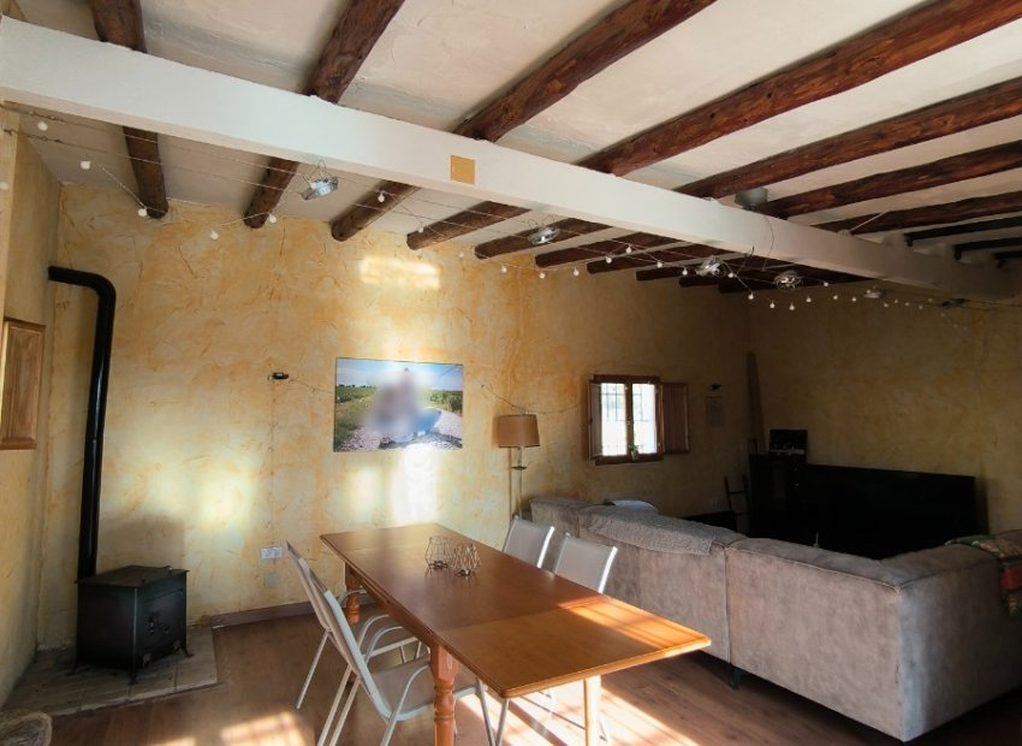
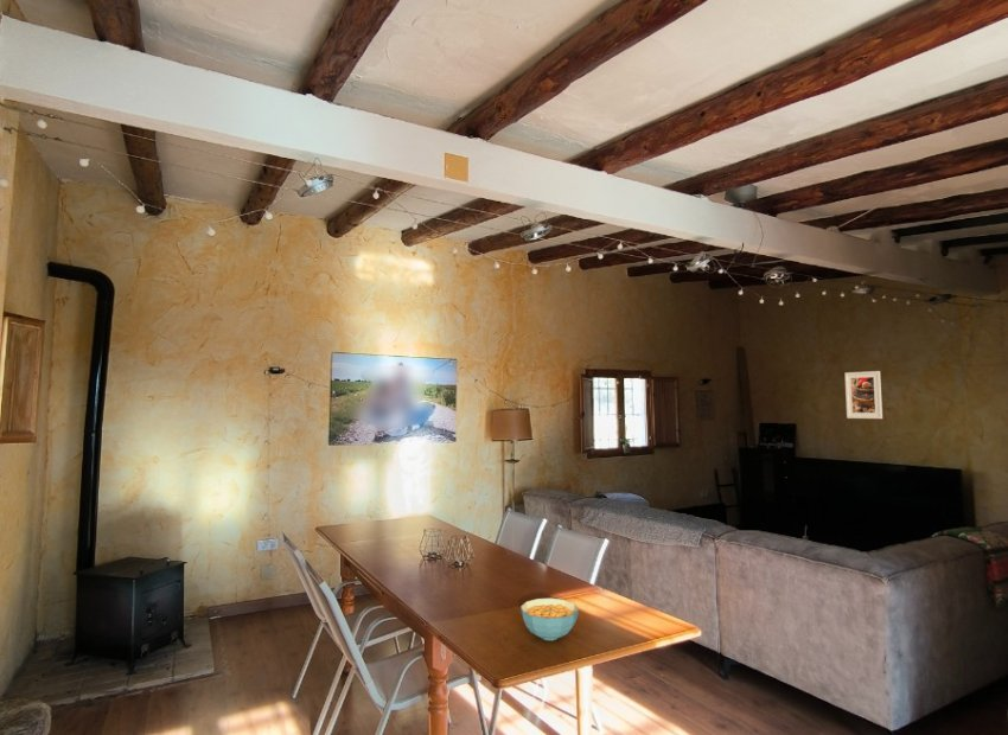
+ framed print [843,370,883,420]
+ cereal bowl [519,597,580,641]
